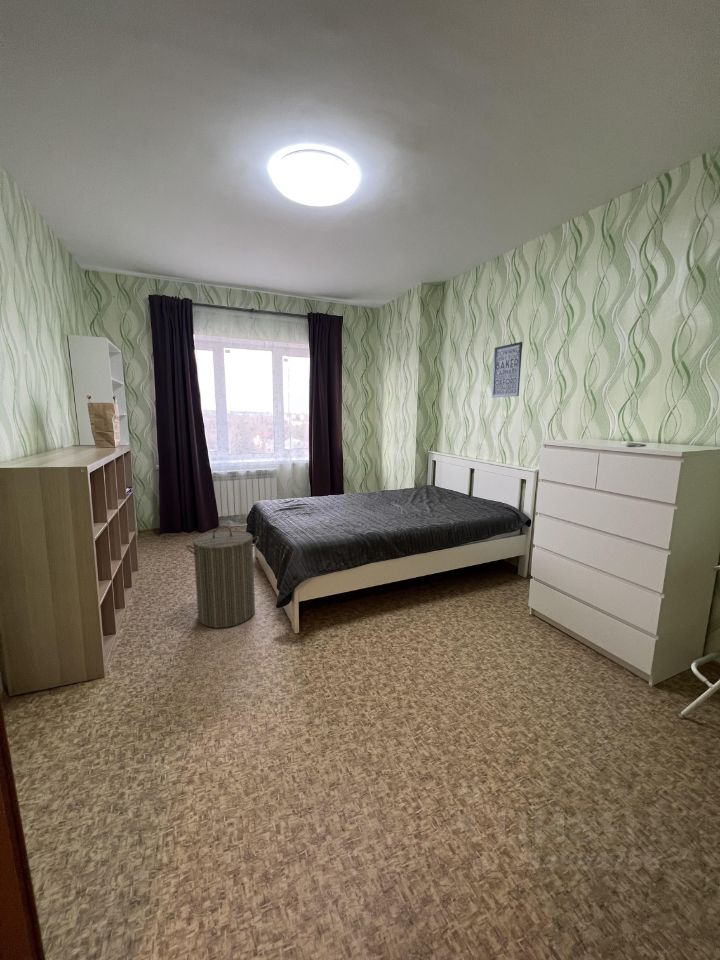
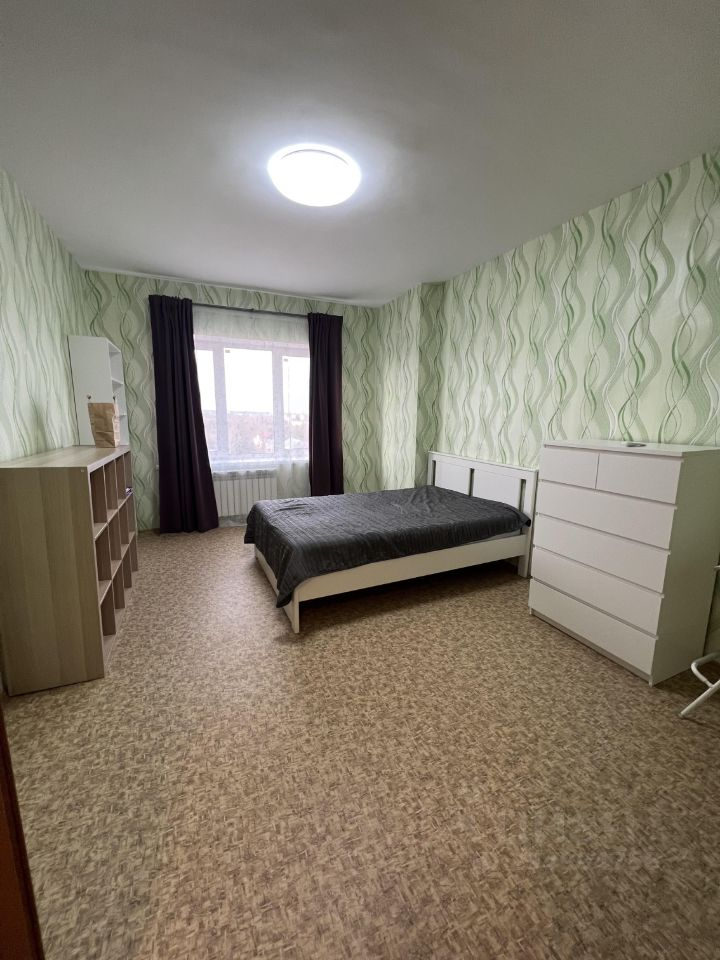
- laundry hamper [185,525,260,629]
- wall art [491,341,523,399]
